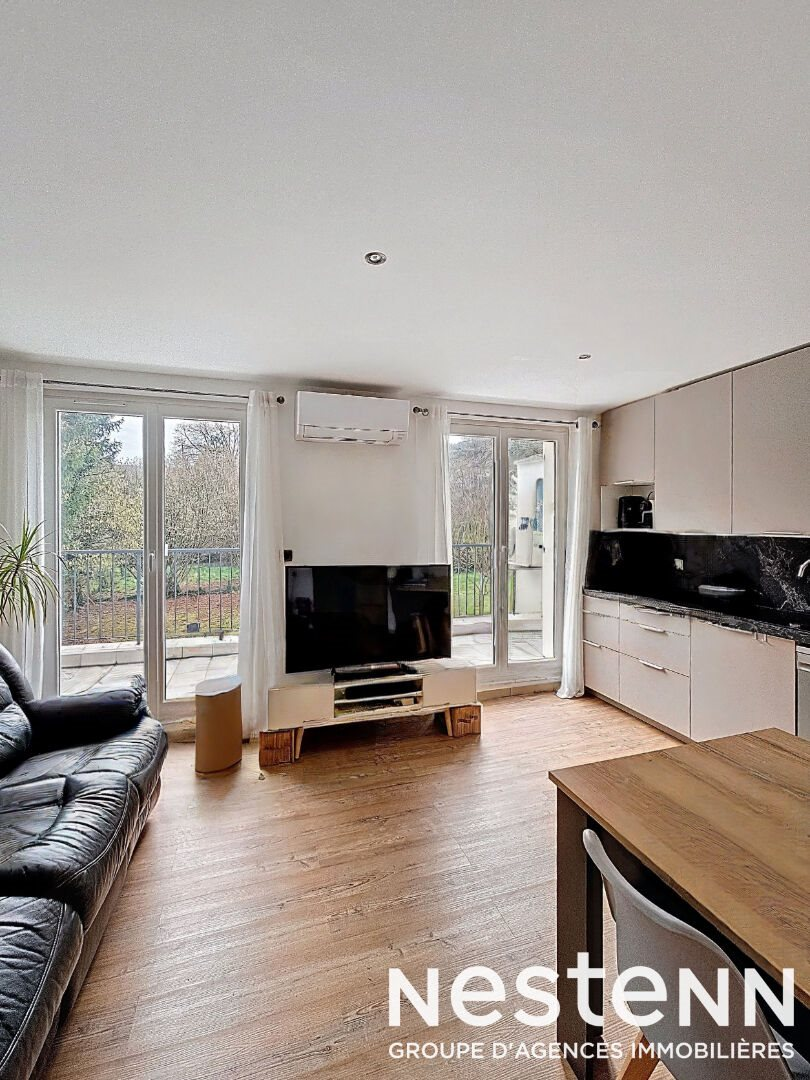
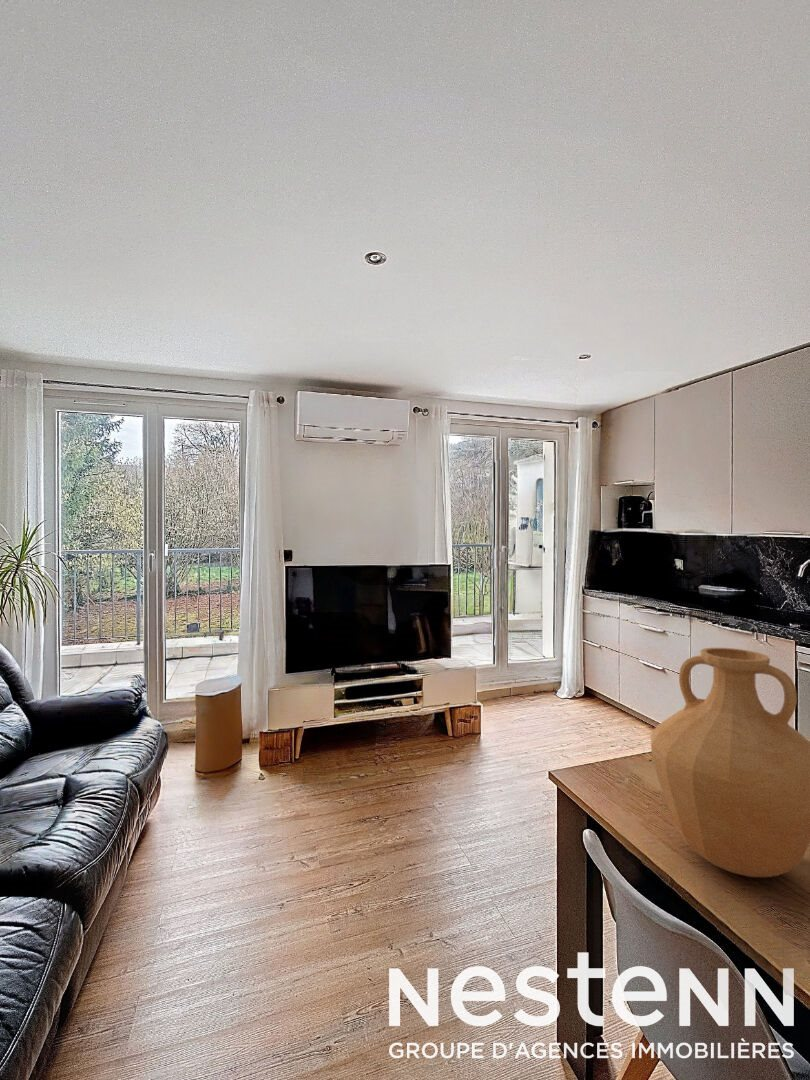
+ vase [650,647,810,878]
